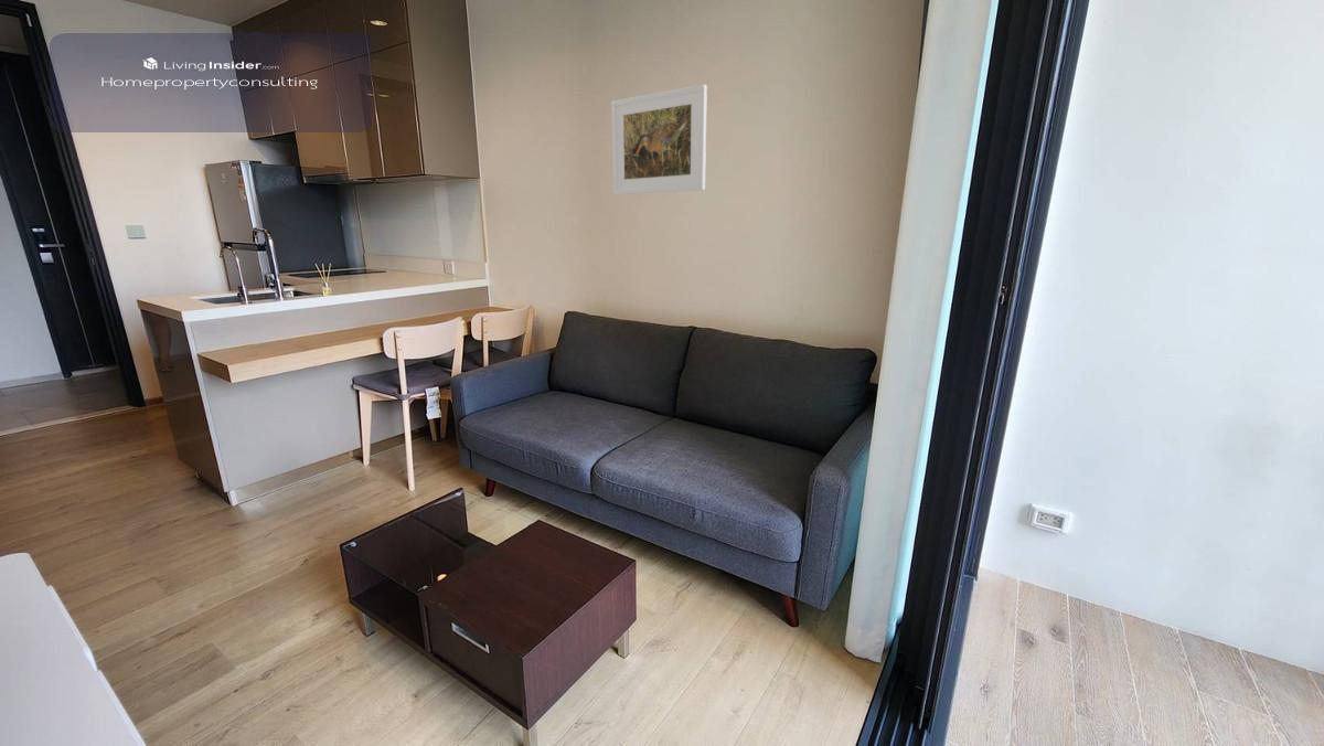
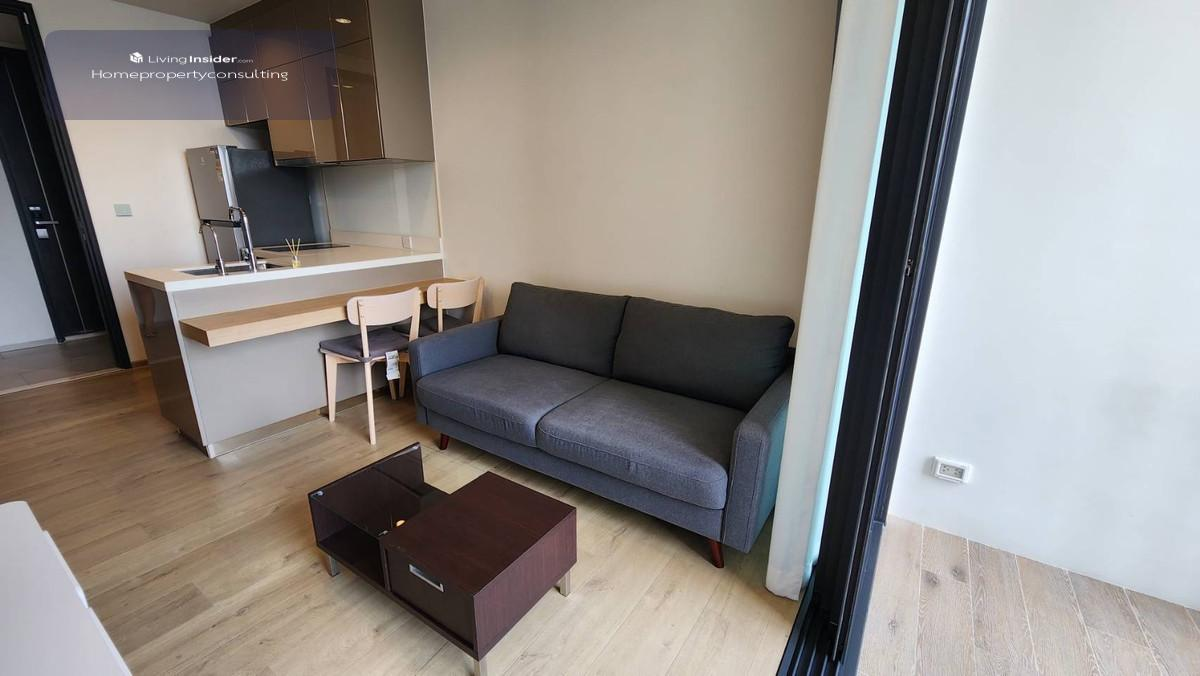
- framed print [610,83,708,196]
